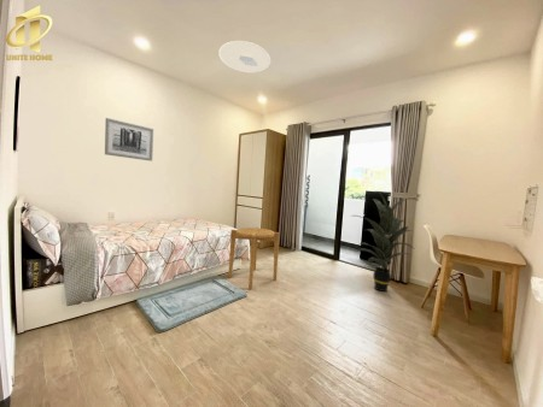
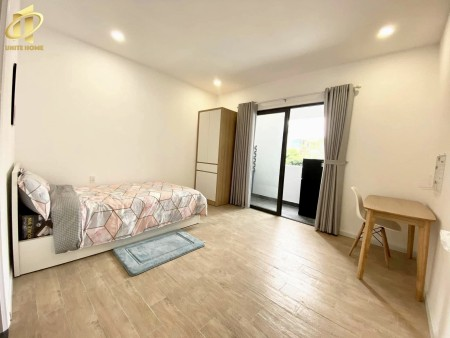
- ceiling light [217,40,272,73]
- wall art [104,117,154,163]
- indoor plant [349,190,418,293]
- side table [227,226,281,290]
